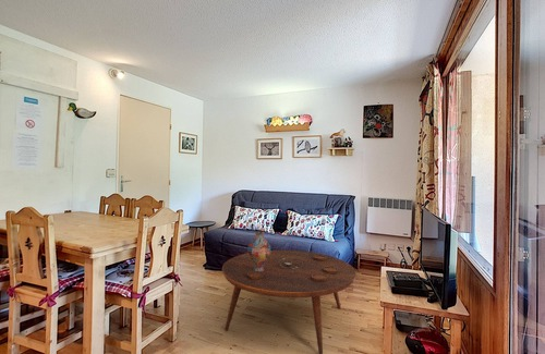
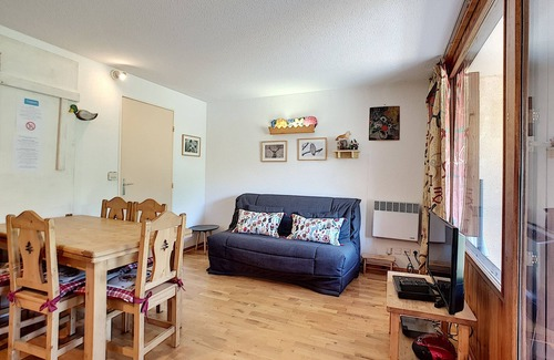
- coffee table [221,249,356,354]
- vase [246,231,271,271]
